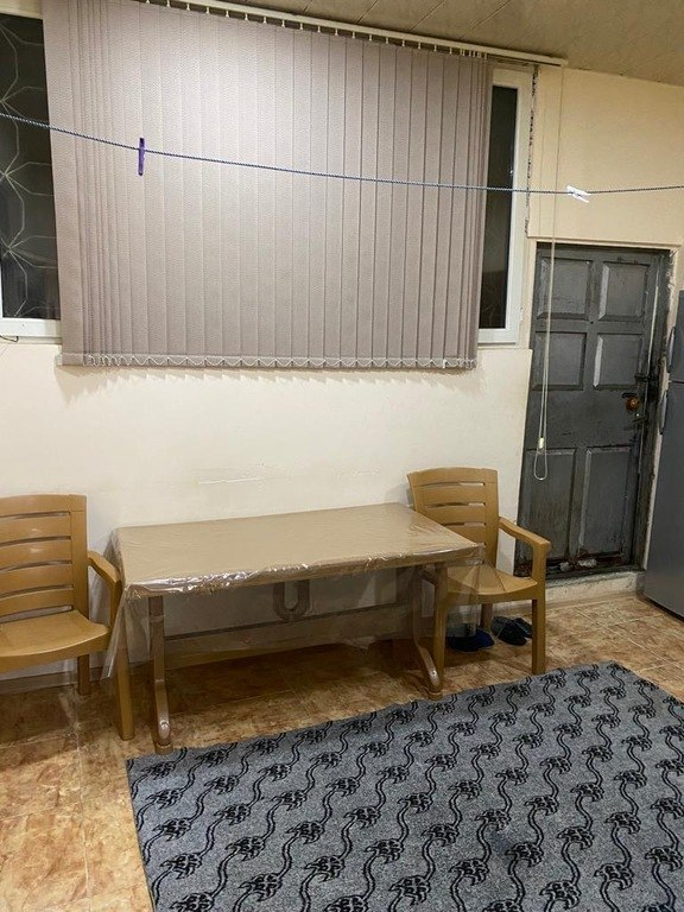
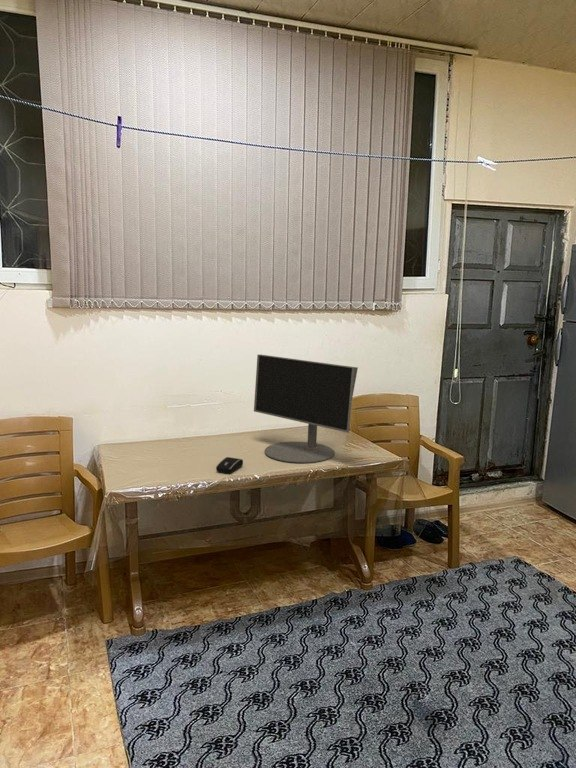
+ computer monitor [253,354,359,464]
+ computer mouse [215,456,244,474]
